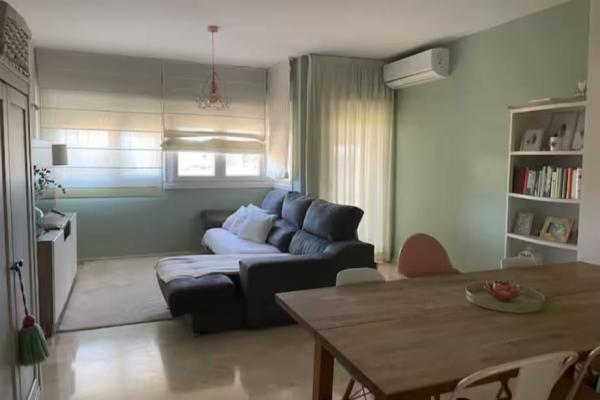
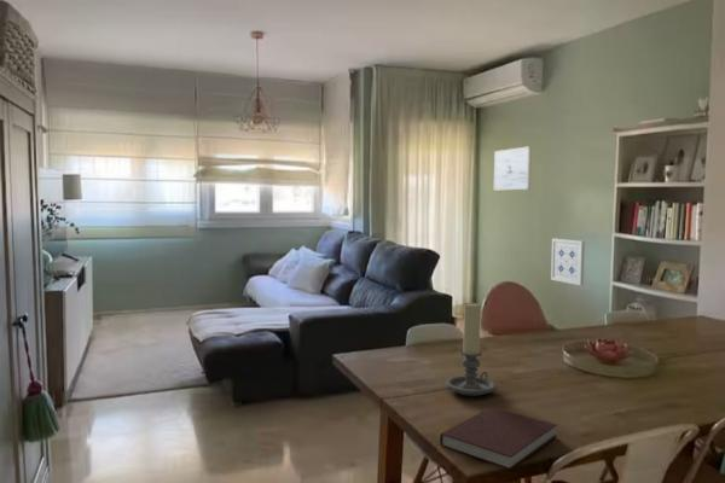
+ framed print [493,145,533,191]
+ candle holder [445,302,497,397]
+ notebook [439,406,558,471]
+ wall art [550,238,586,286]
